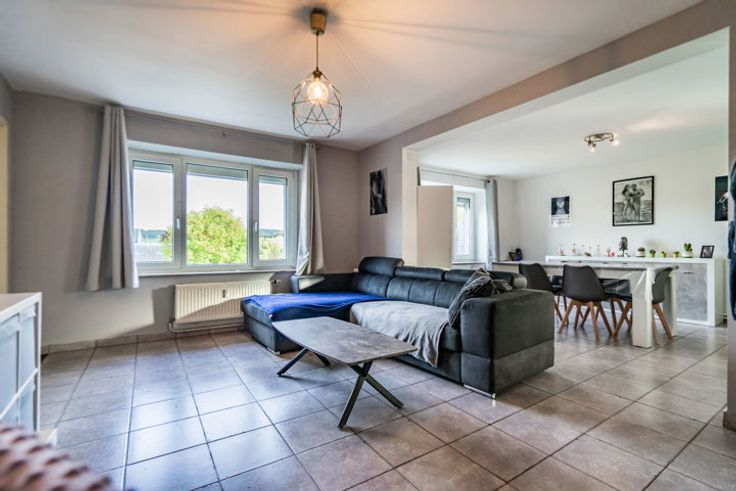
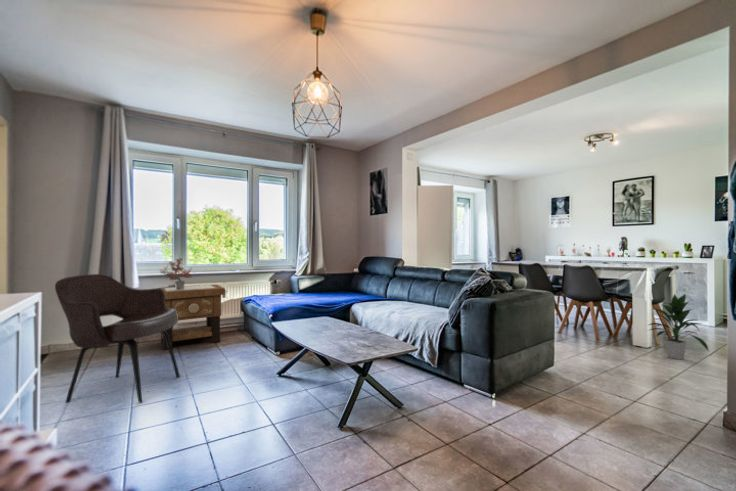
+ armchair [54,273,181,404]
+ potted plant [159,255,195,290]
+ indoor plant [647,293,710,360]
+ side table [158,284,226,351]
